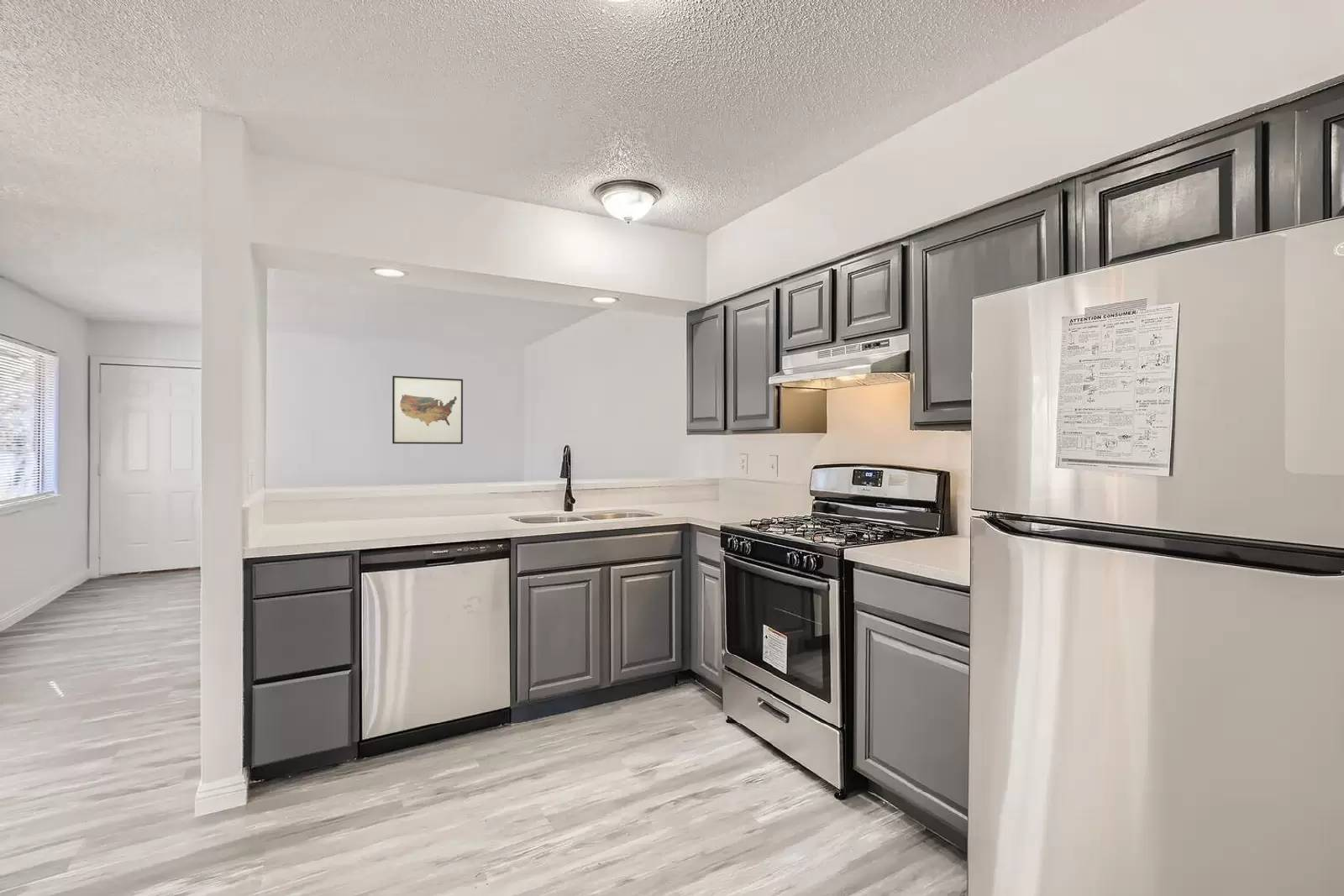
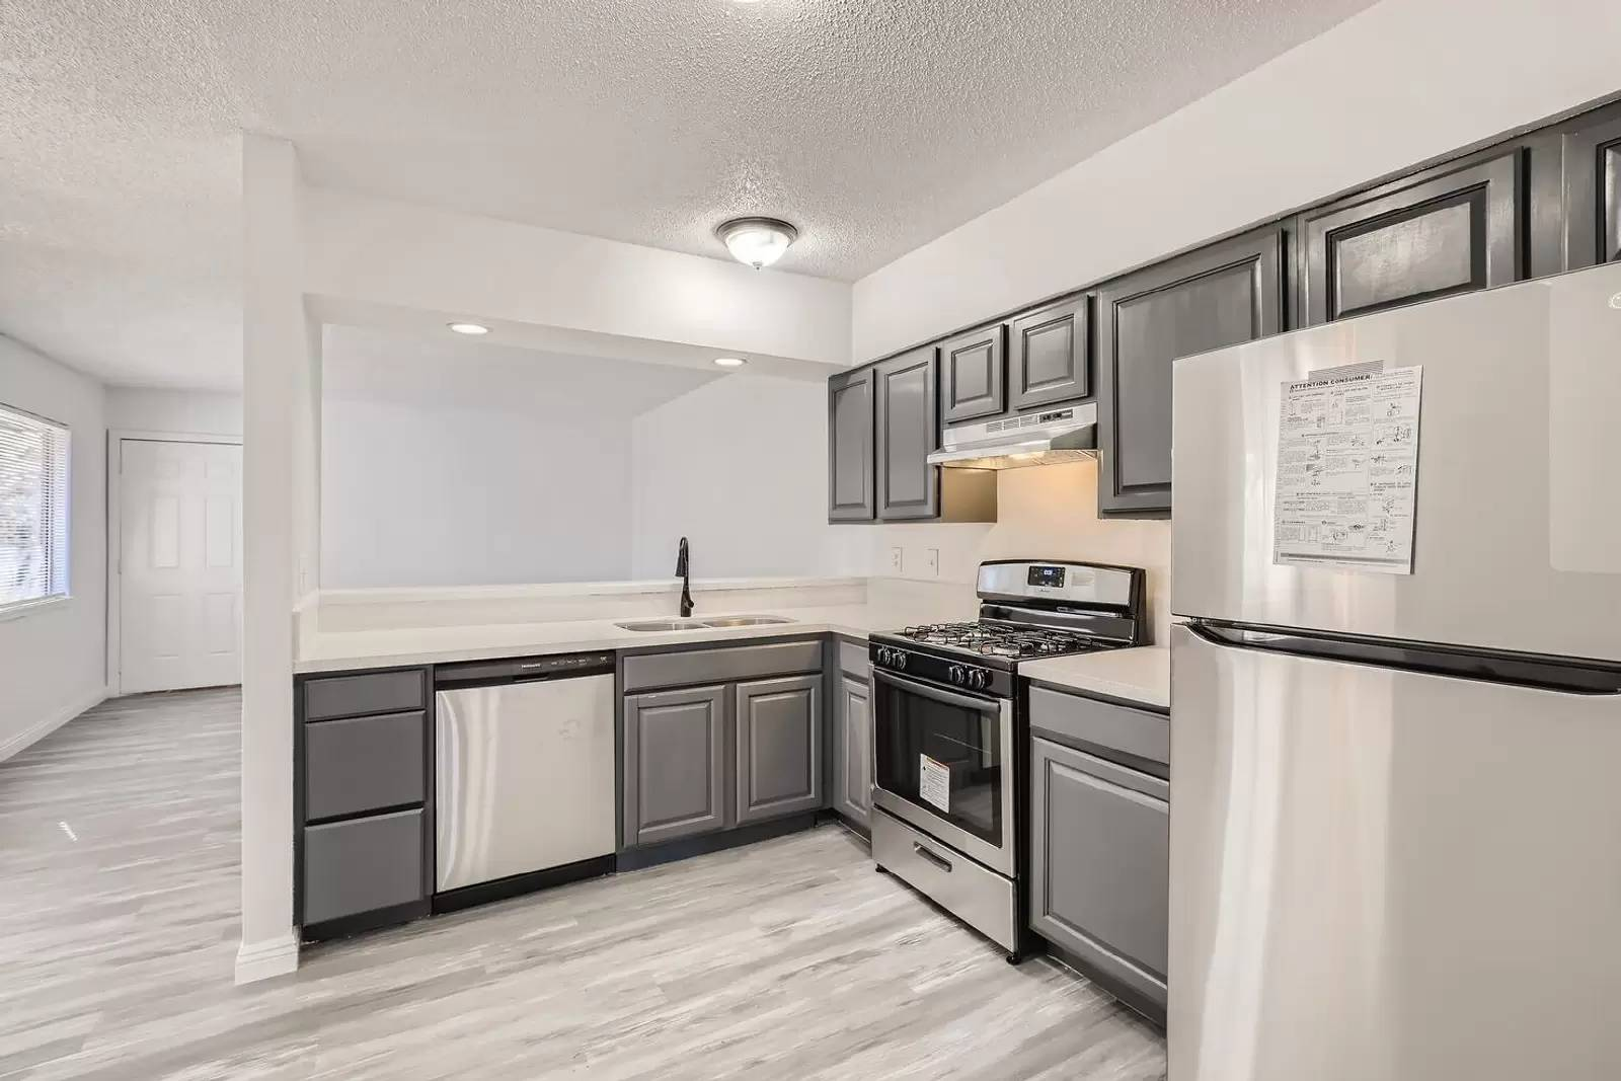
- wall art [391,375,464,445]
